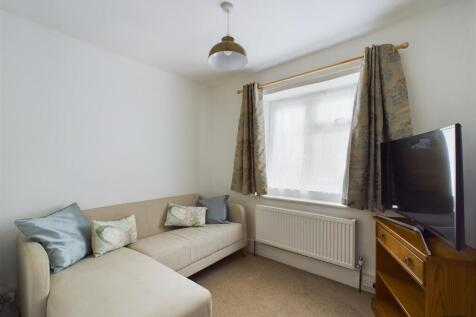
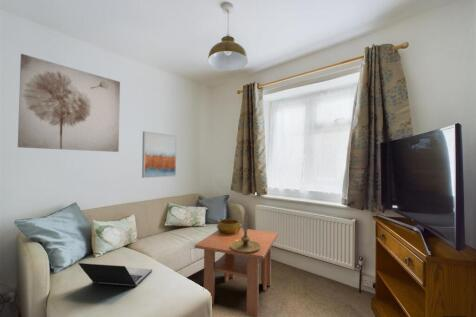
+ wall art [141,130,178,179]
+ coffee table [194,227,279,317]
+ wall art [17,53,121,153]
+ candle holder [231,213,261,252]
+ laptop [78,262,153,288]
+ decorative bowl [216,218,242,235]
